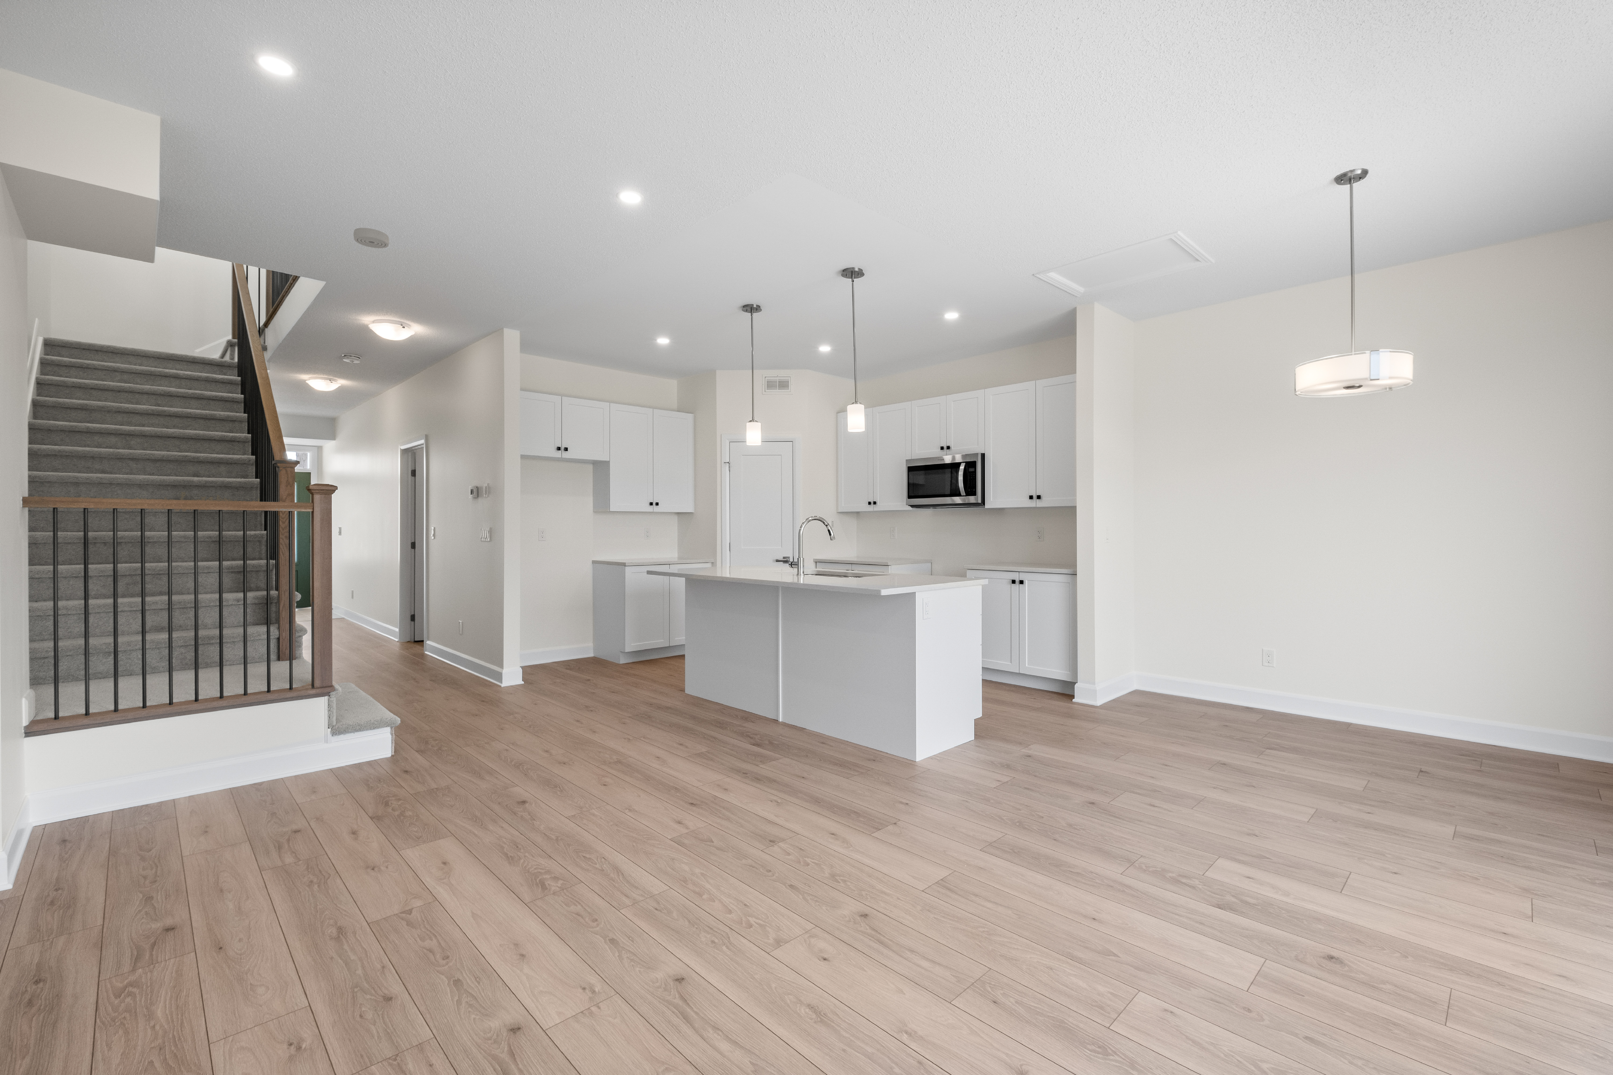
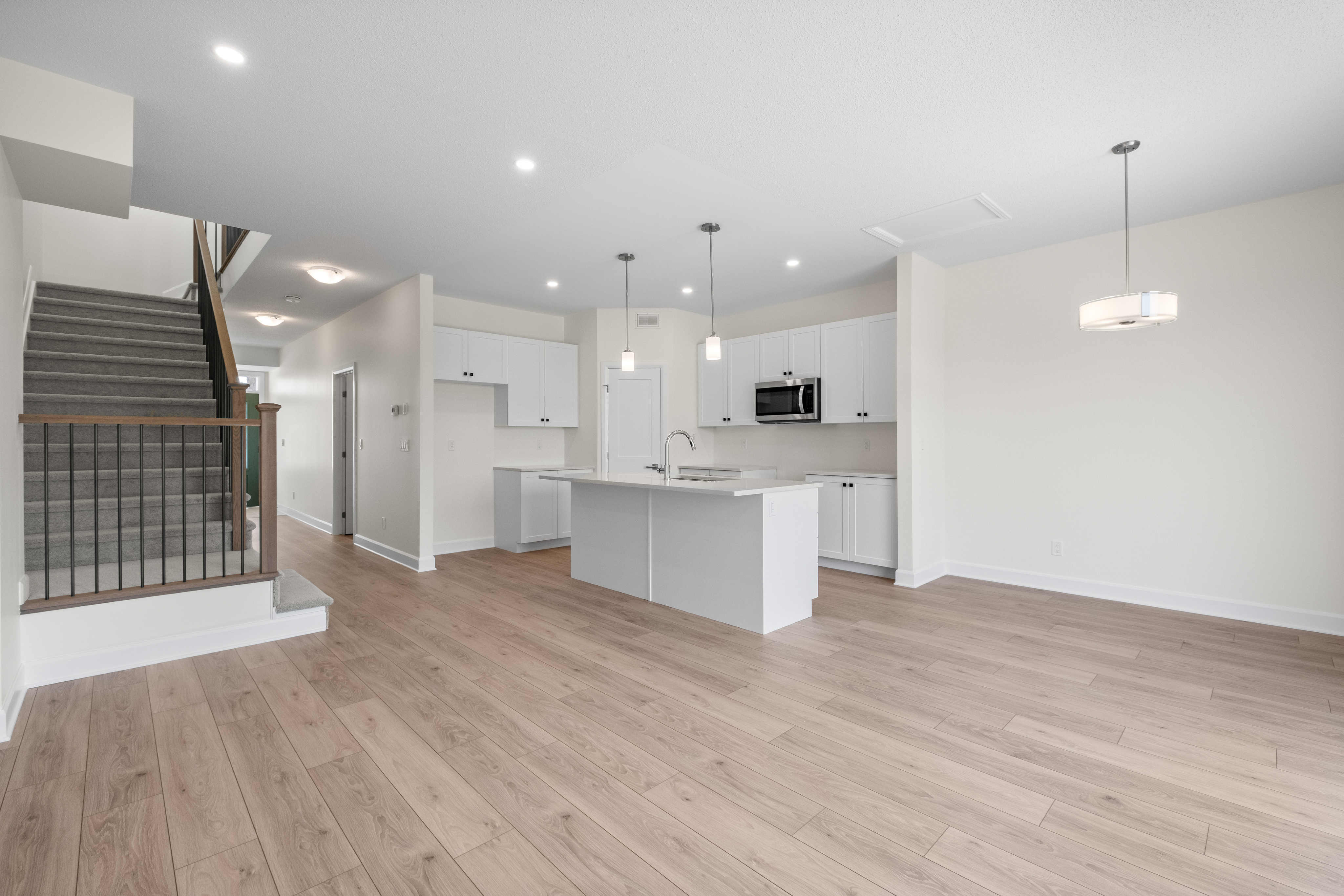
- smoke detector [353,228,390,248]
